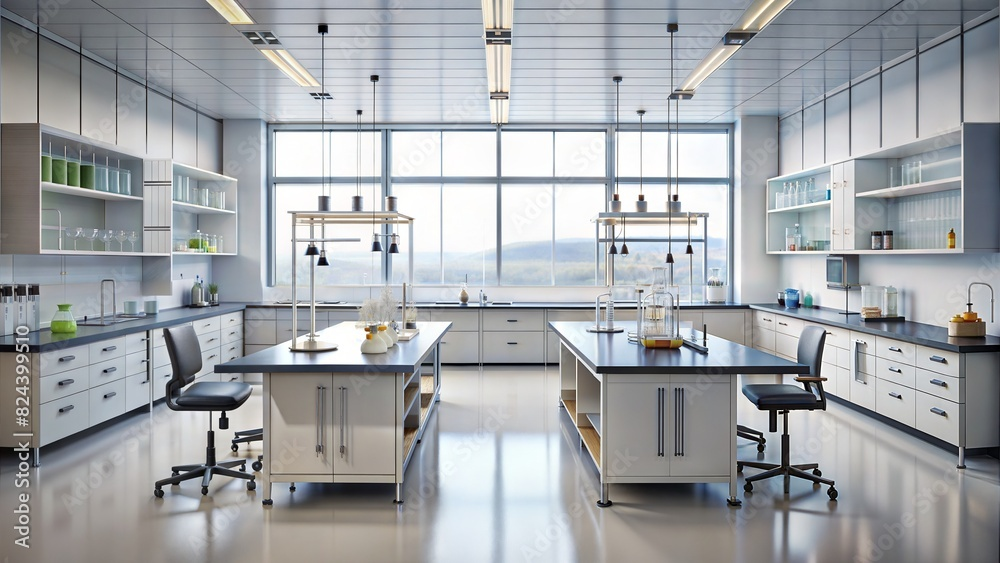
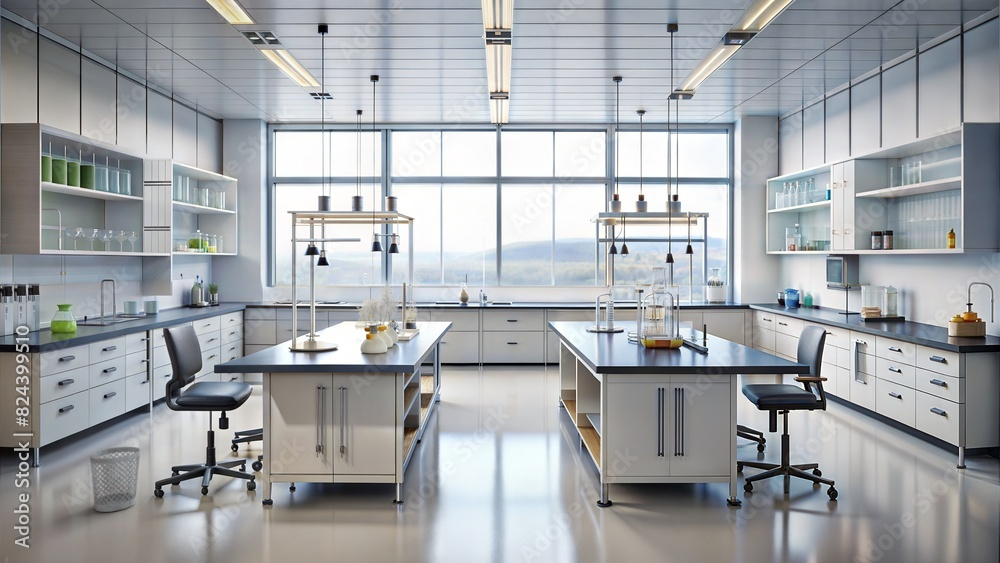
+ wastebasket [89,446,141,513]
